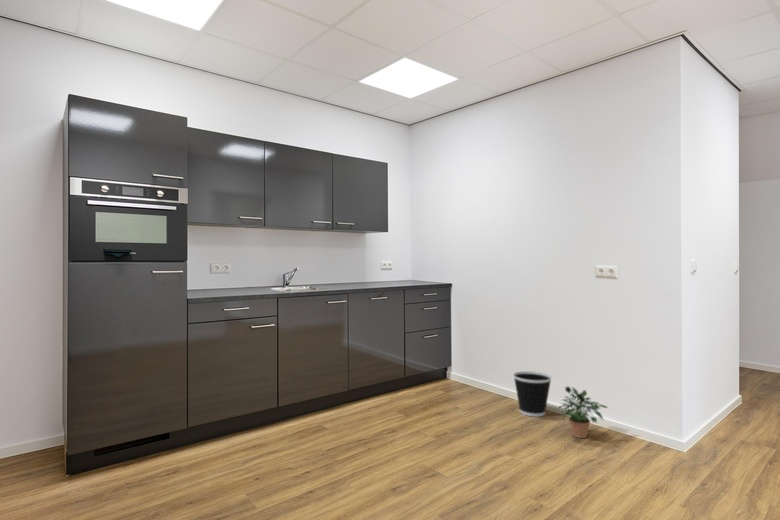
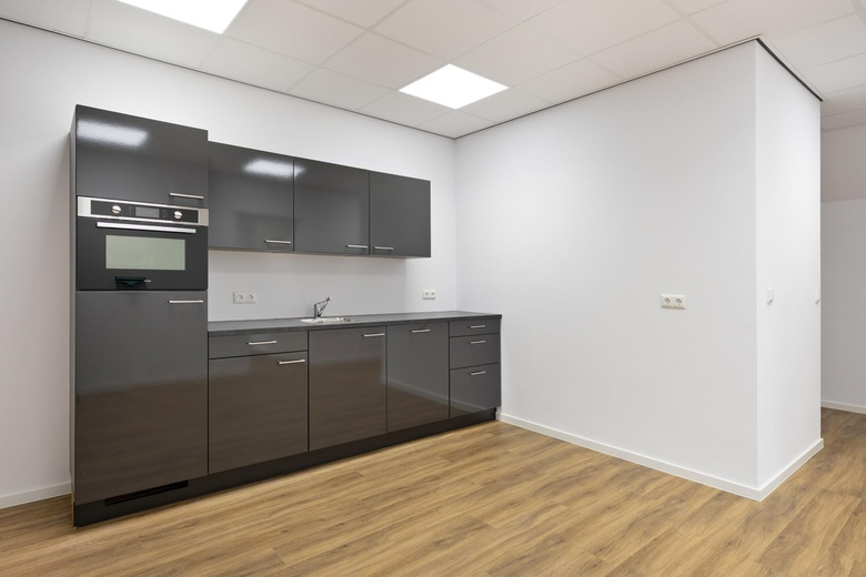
- potted plant [557,386,609,439]
- wastebasket [512,370,553,418]
